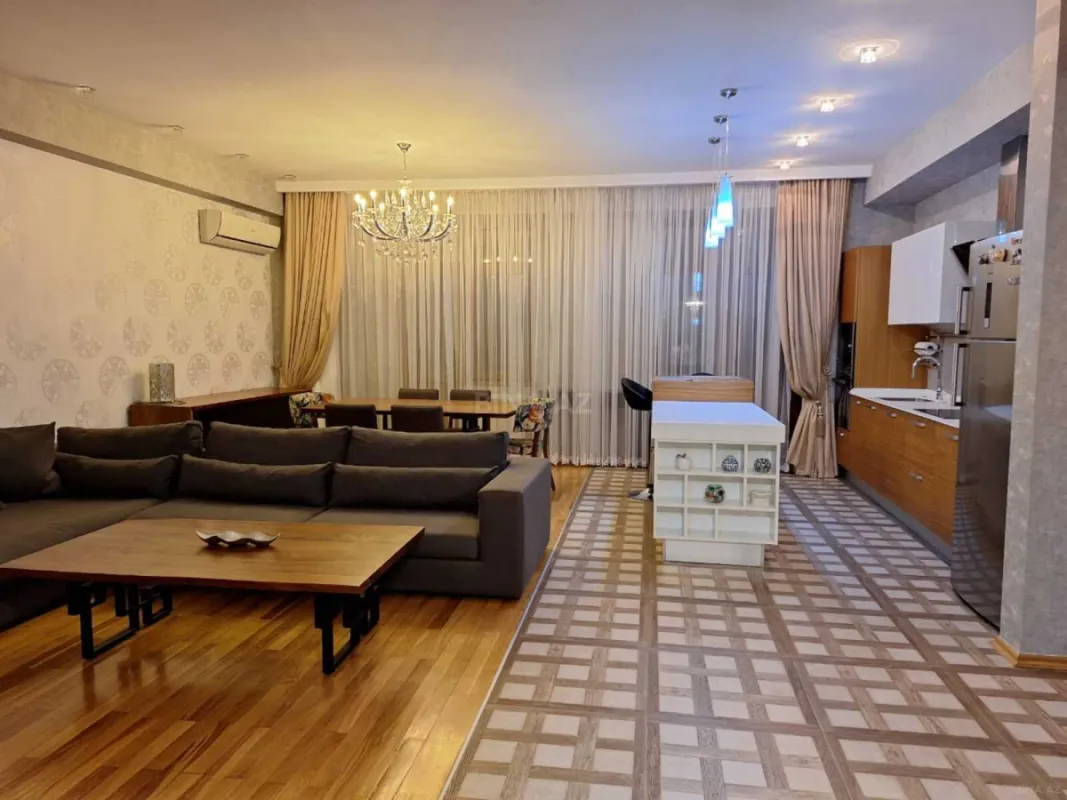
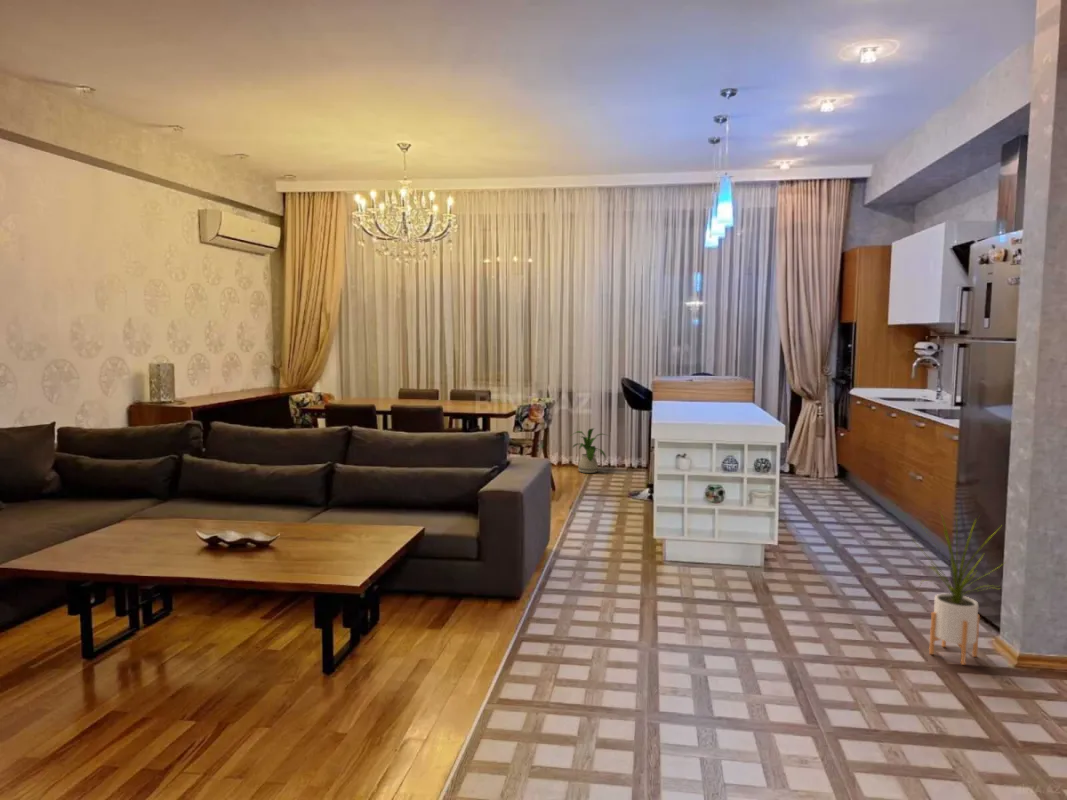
+ house plant [571,427,610,474]
+ house plant [910,505,1005,666]
